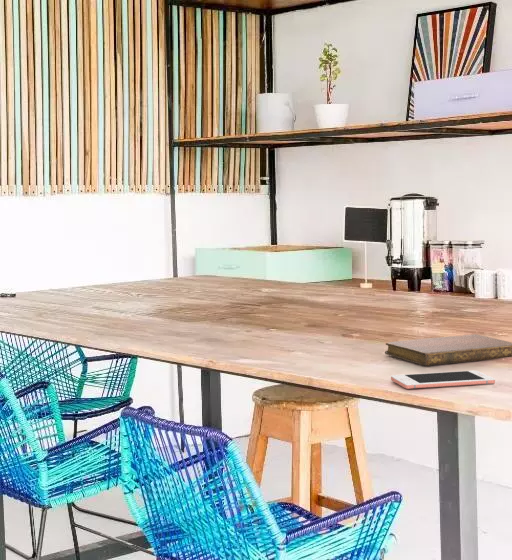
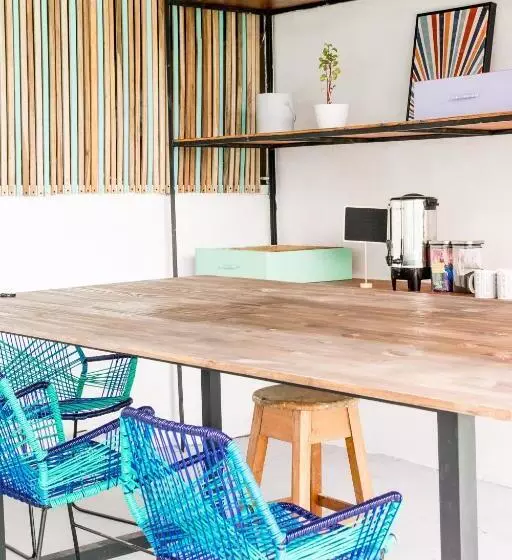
- notebook [384,333,512,367]
- cell phone [390,370,496,390]
